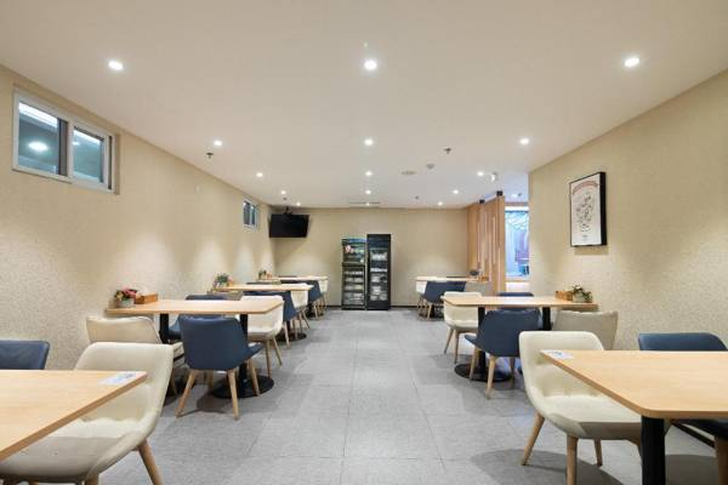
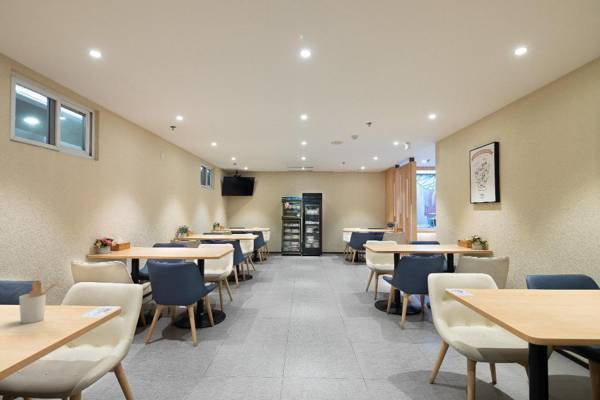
+ utensil holder [18,279,61,325]
